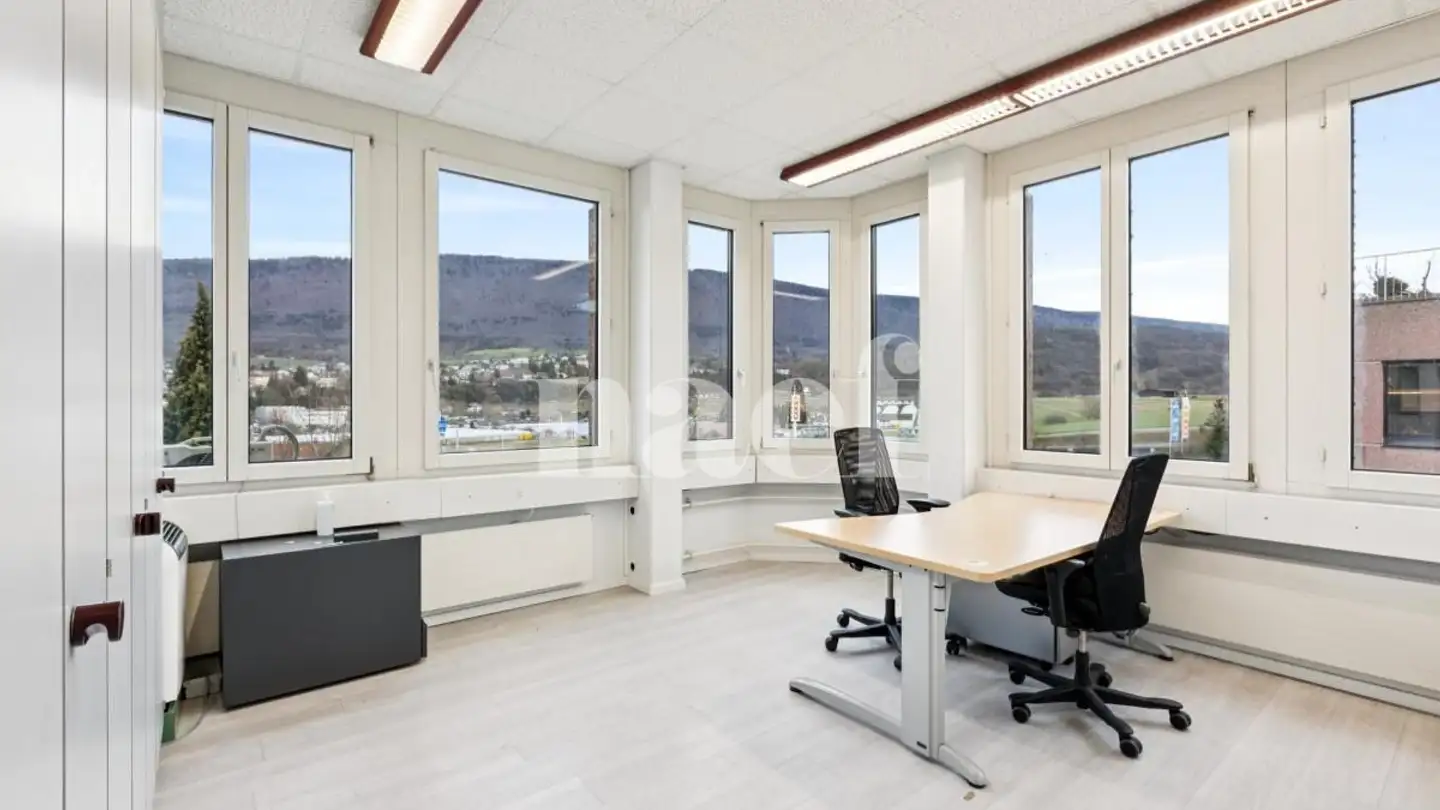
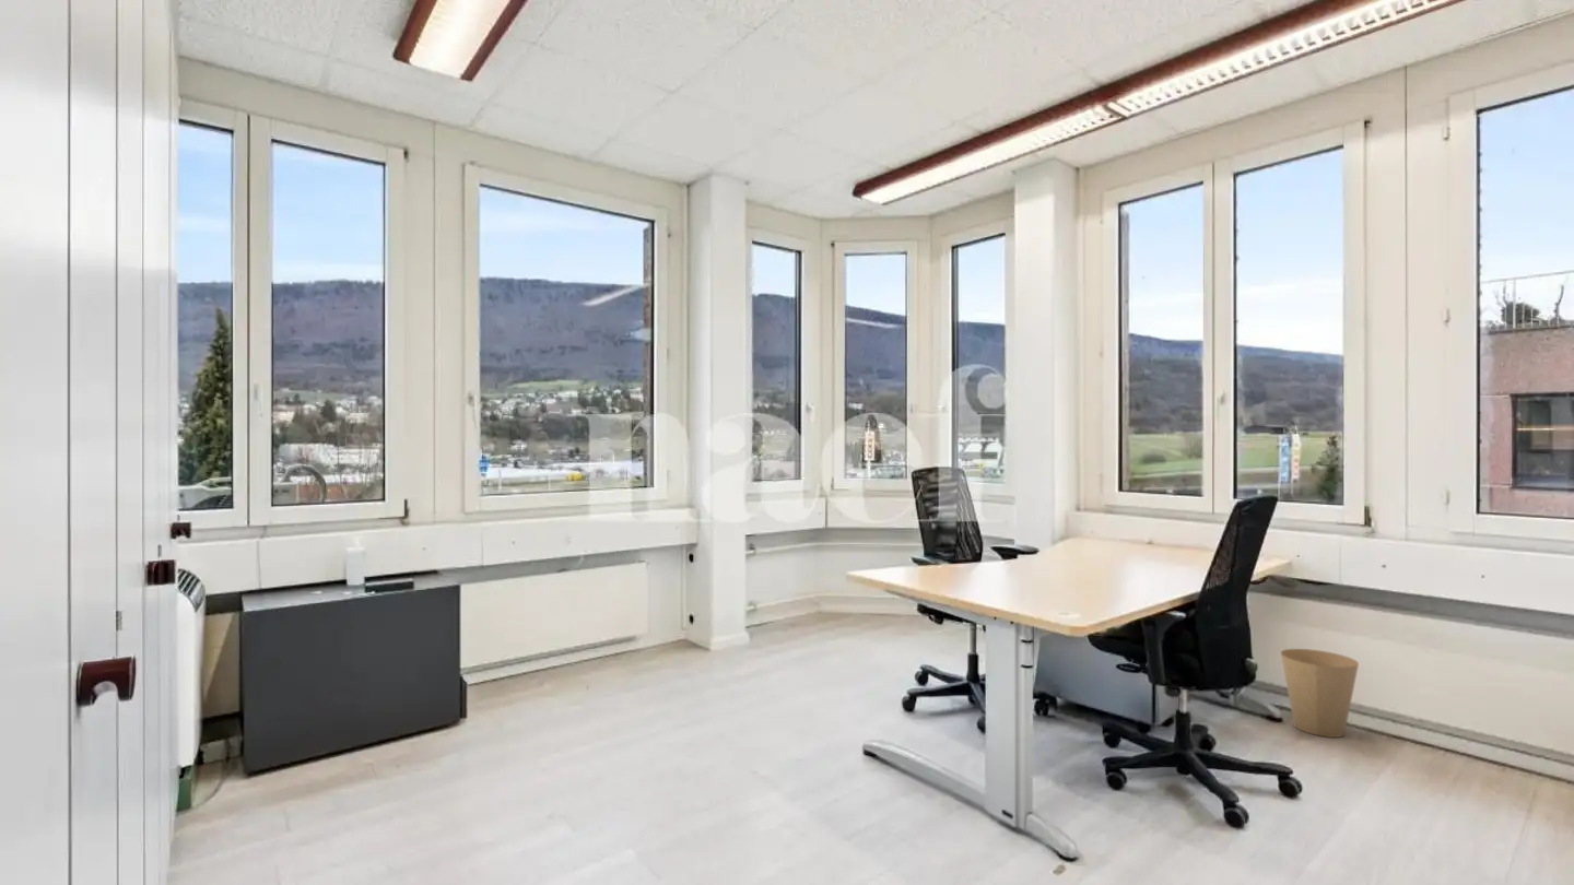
+ trash can [1280,648,1360,739]
